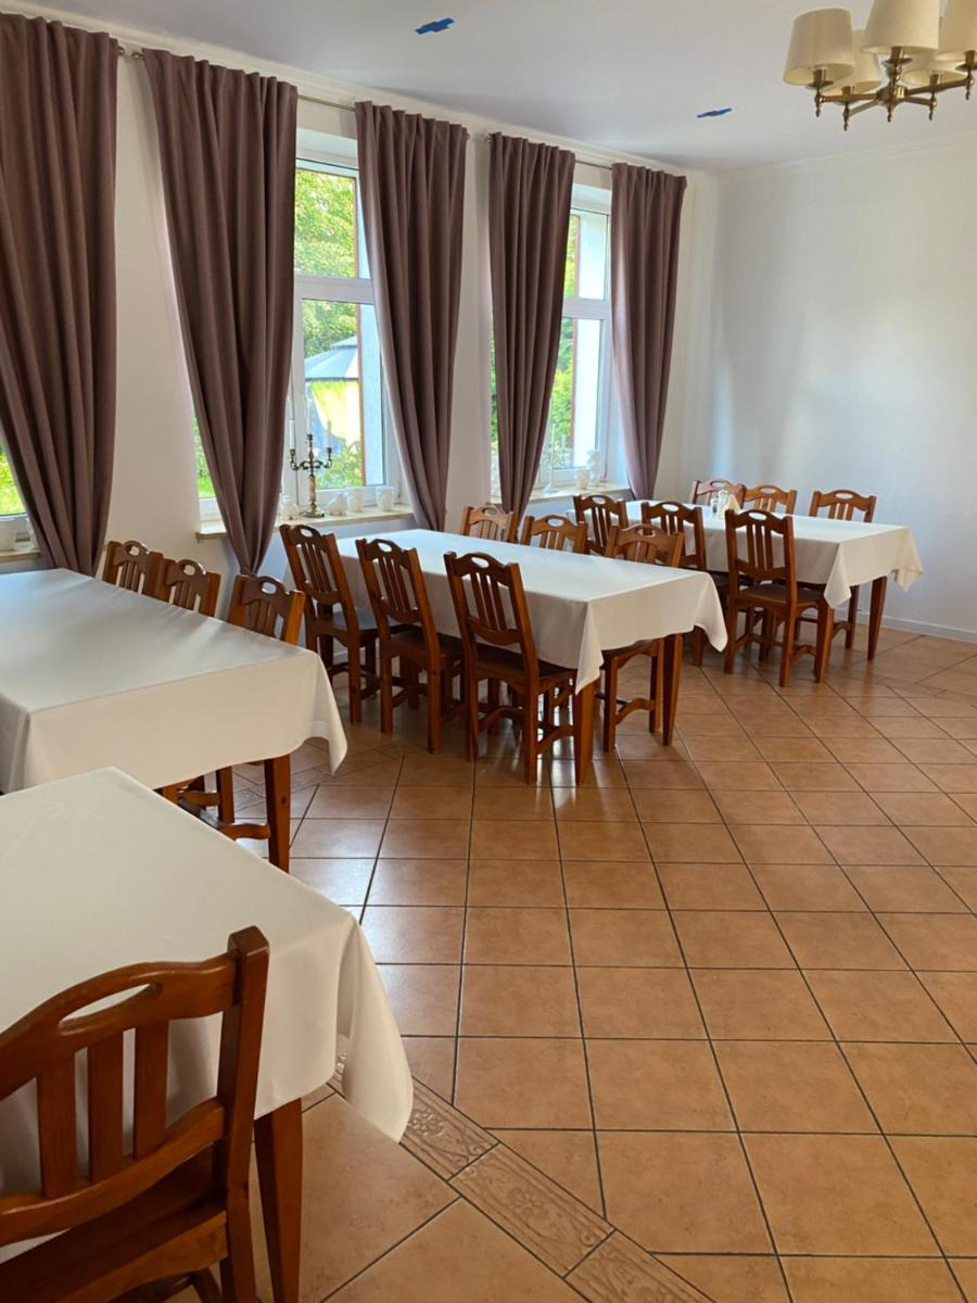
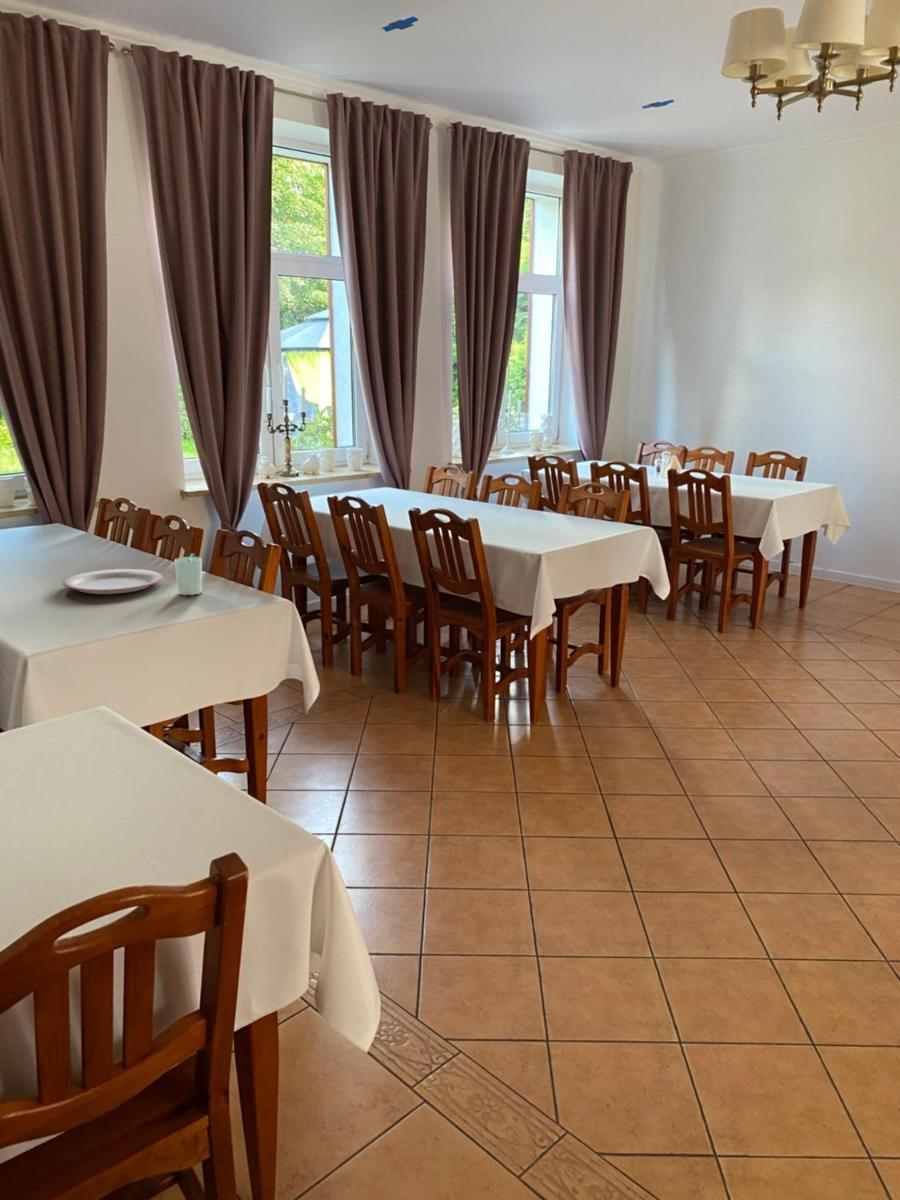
+ plate [62,568,164,595]
+ cup [173,553,203,596]
